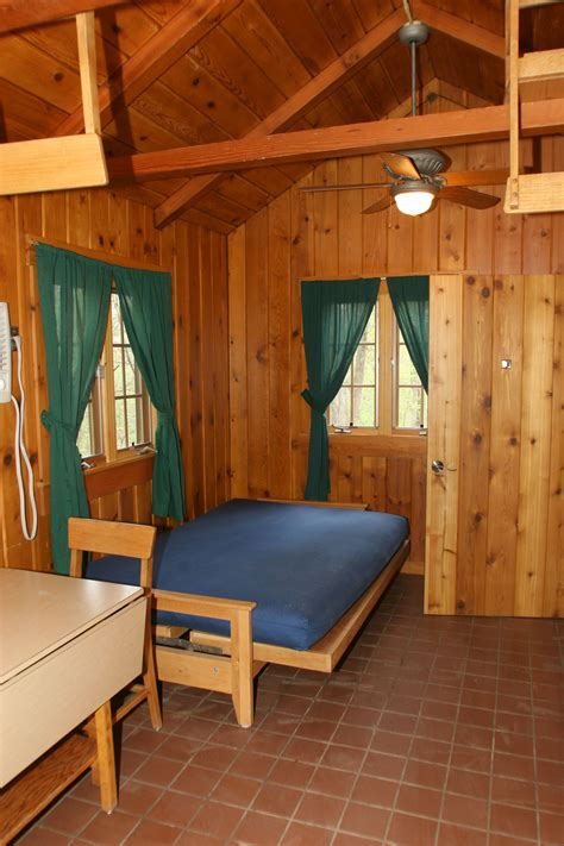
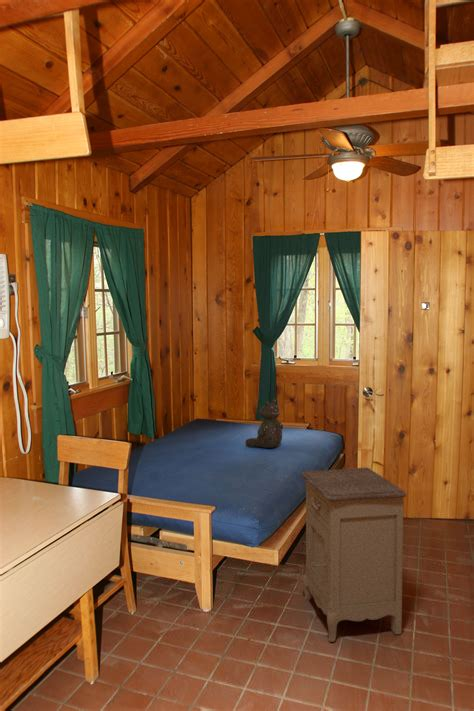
+ teddy bear [244,397,284,449]
+ nightstand [300,467,407,643]
